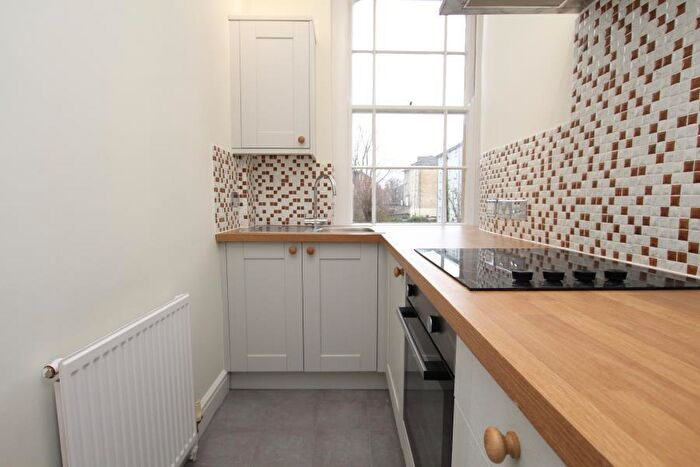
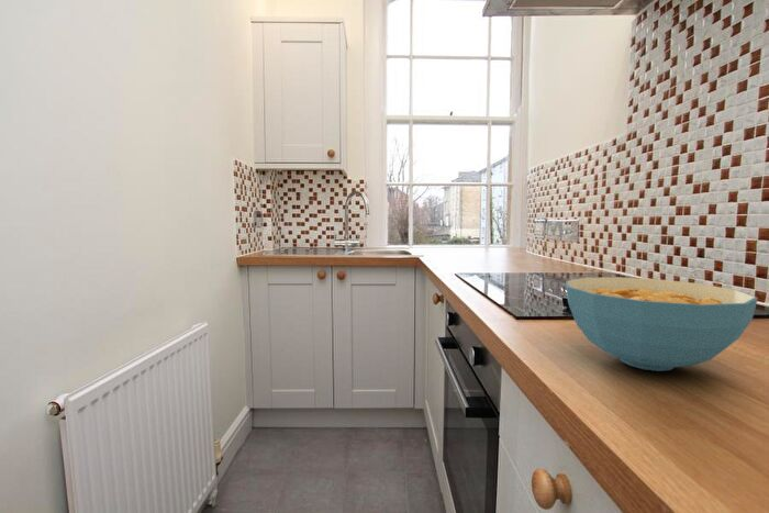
+ cereal bowl [565,276,759,372]
